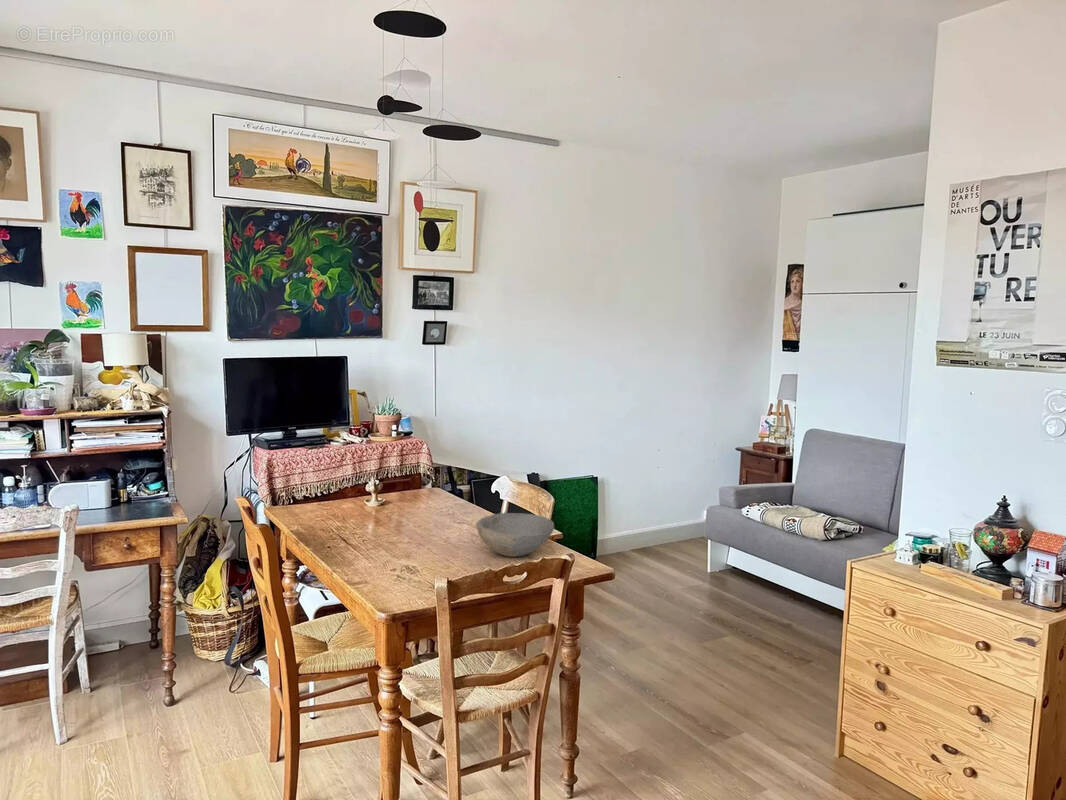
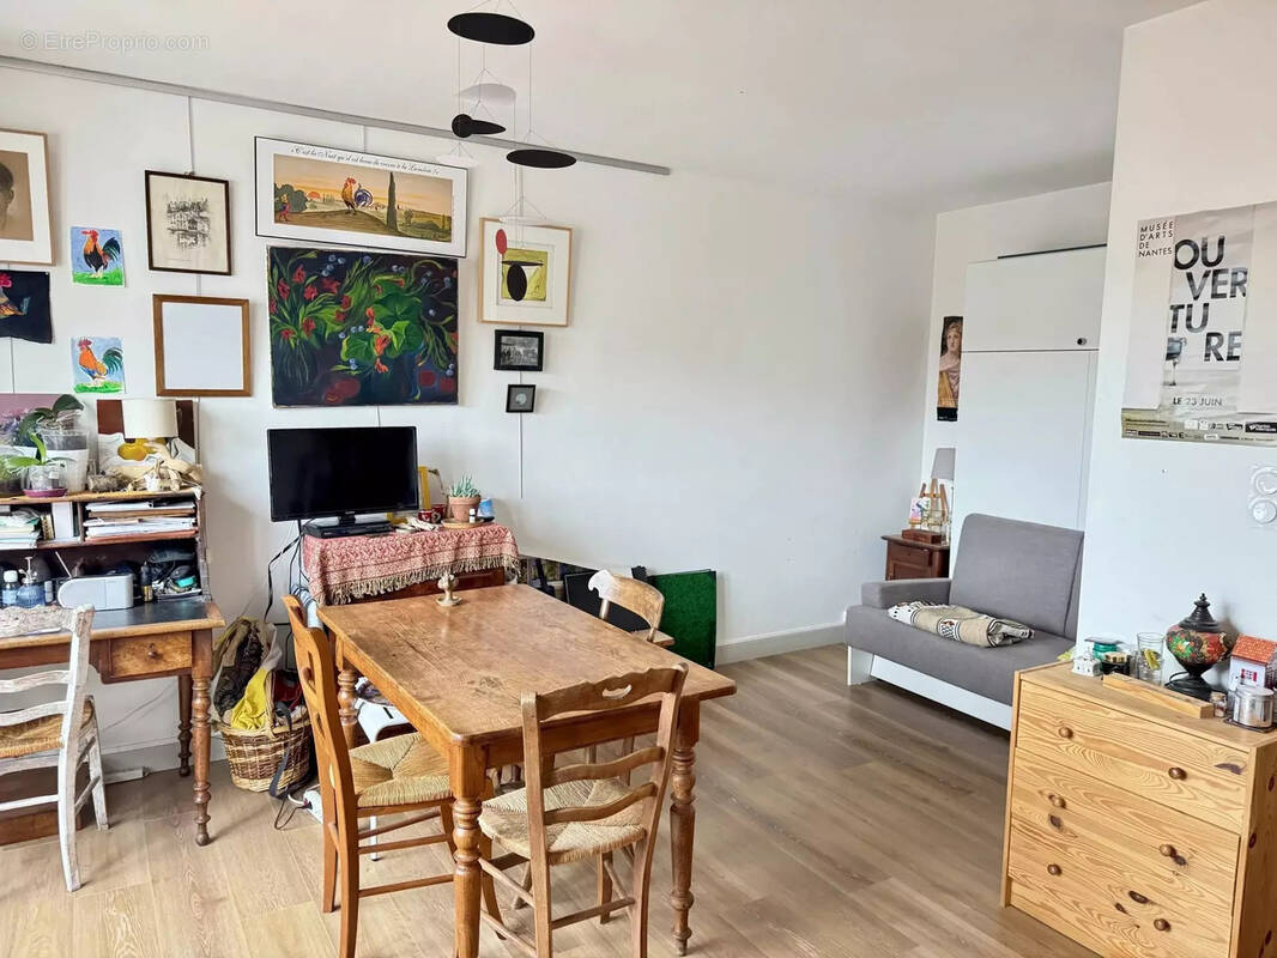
- bowl [475,512,555,558]
